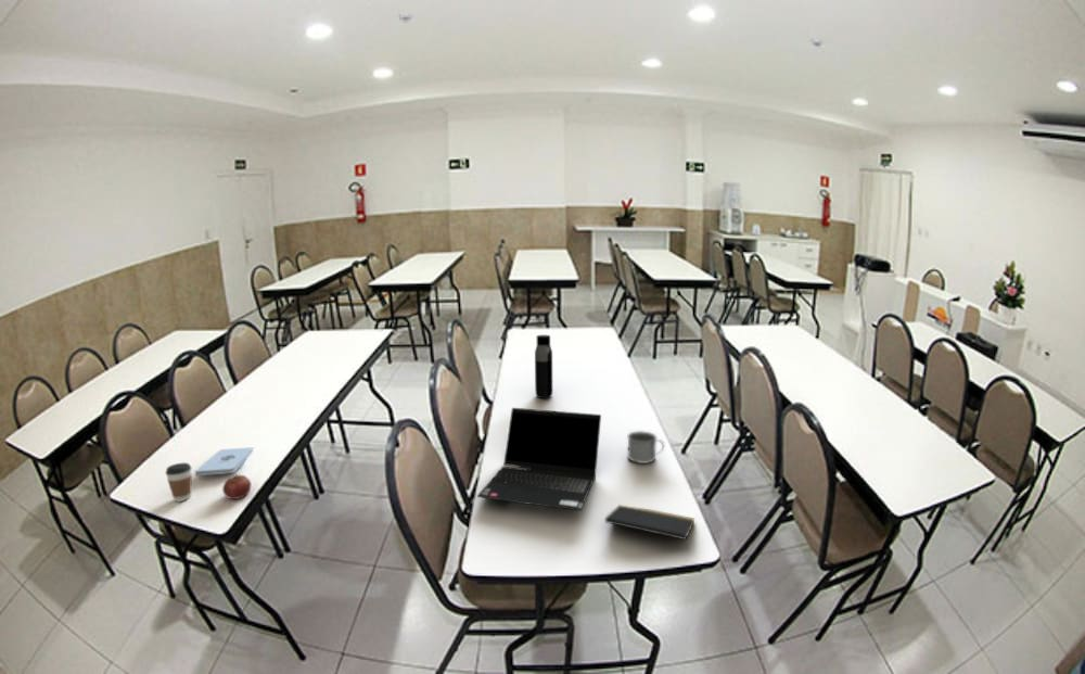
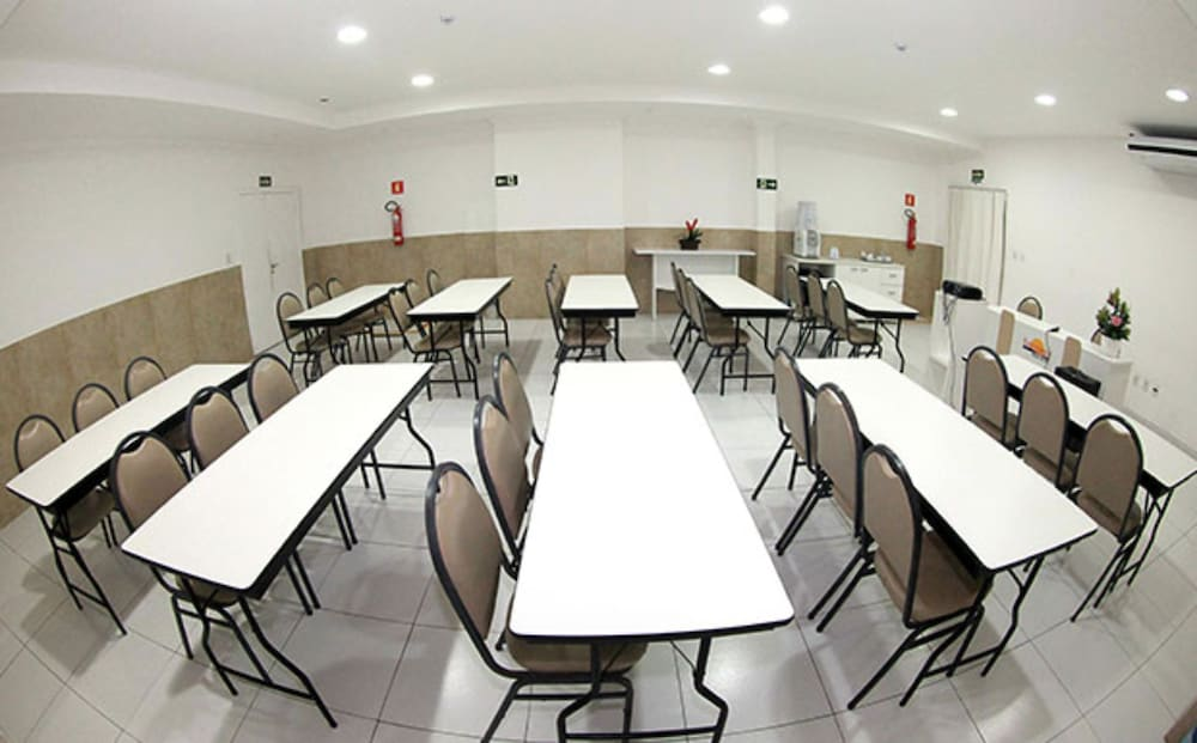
- coffee cup [165,461,193,503]
- laptop computer [476,407,602,511]
- water bottle [534,334,553,399]
- notepad [604,504,695,551]
- notepad [194,446,255,476]
- apple [221,472,252,500]
- mug [626,430,665,465]
